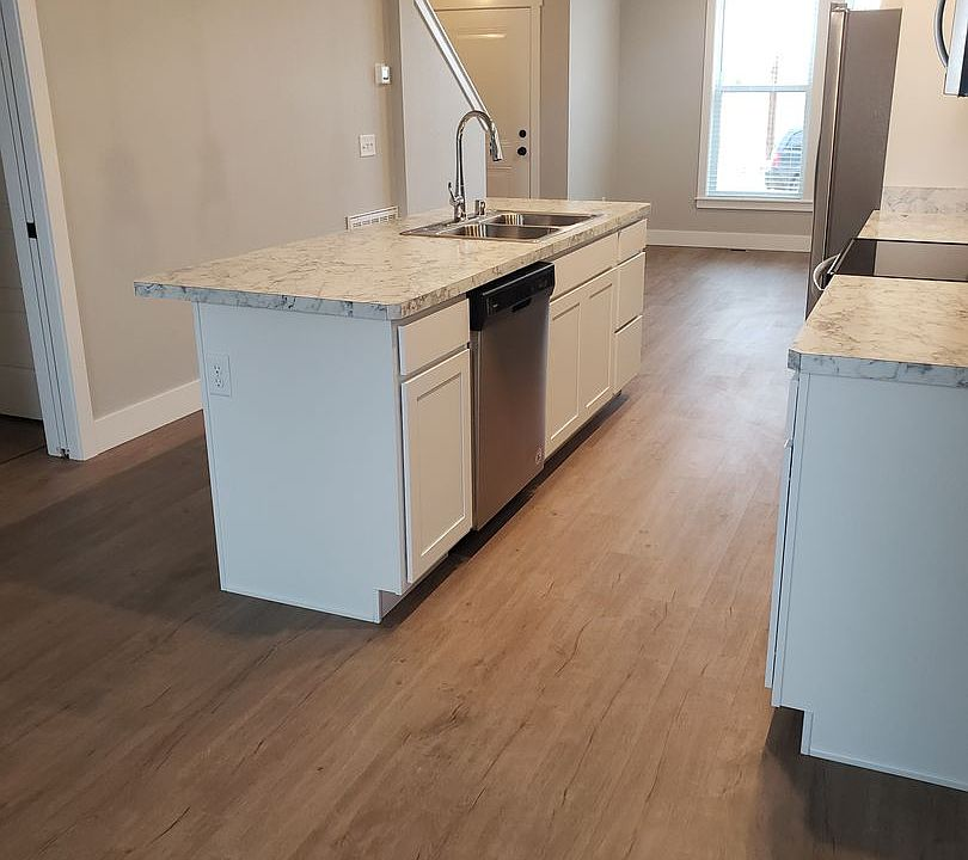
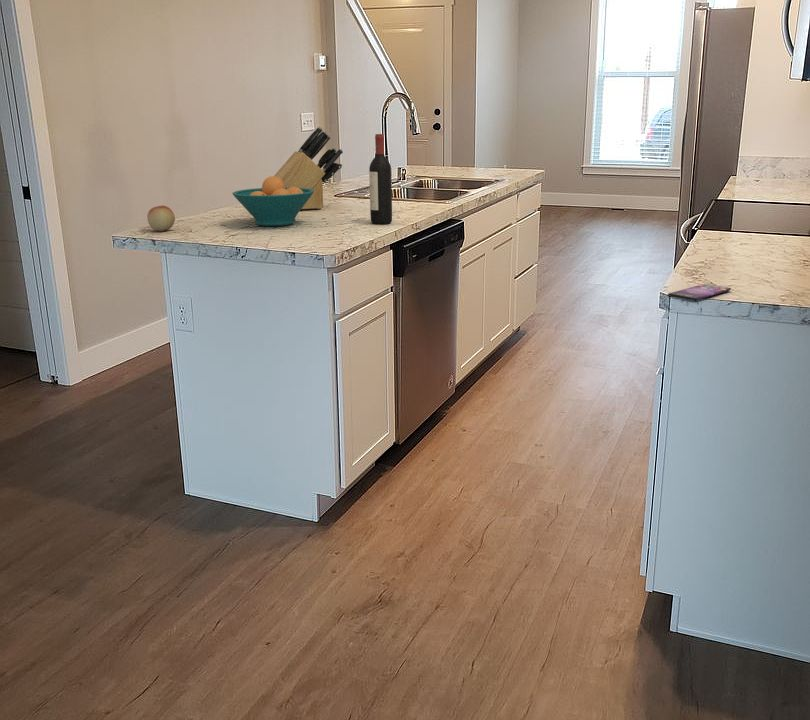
+ wine bottle [368,133,393,225]
+ fruit [146,205,176,232]
+ knife block [273,126,344,210]
+ smartphone [667,283,732,301]
+ fruit bowl [232,175,314,227]
